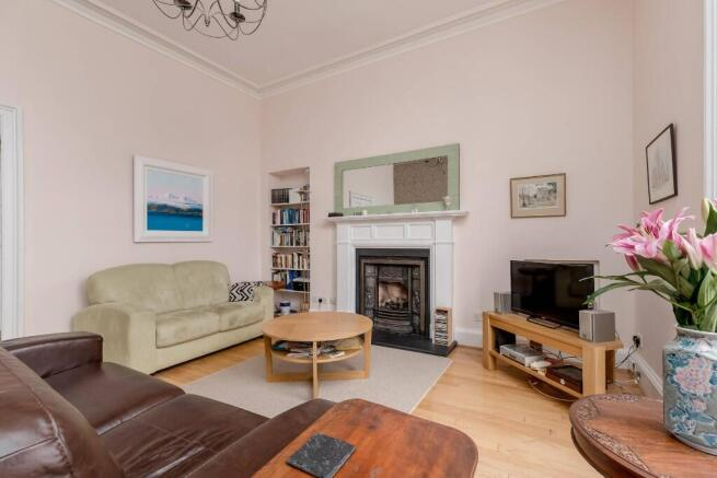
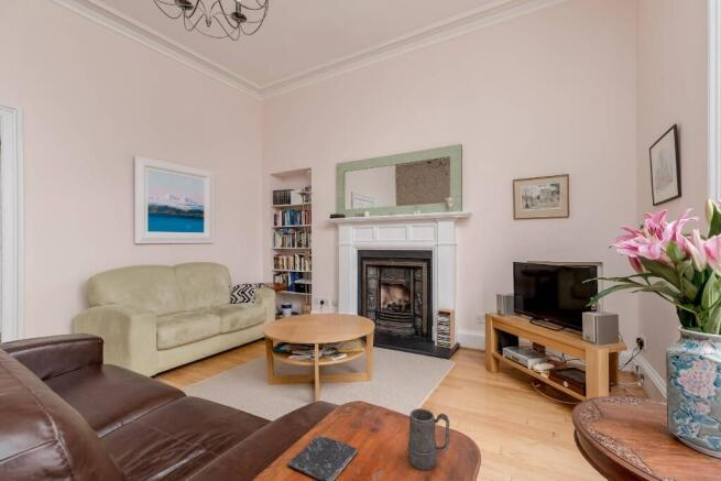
+ mug [407,407,450,471]
